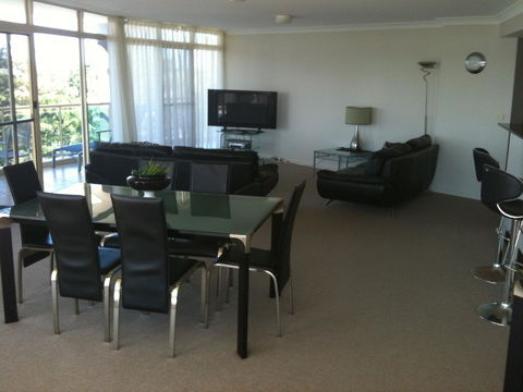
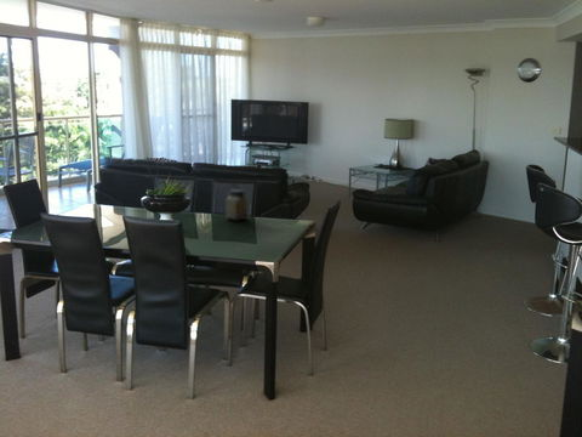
+ jar [226,188,249,222]
